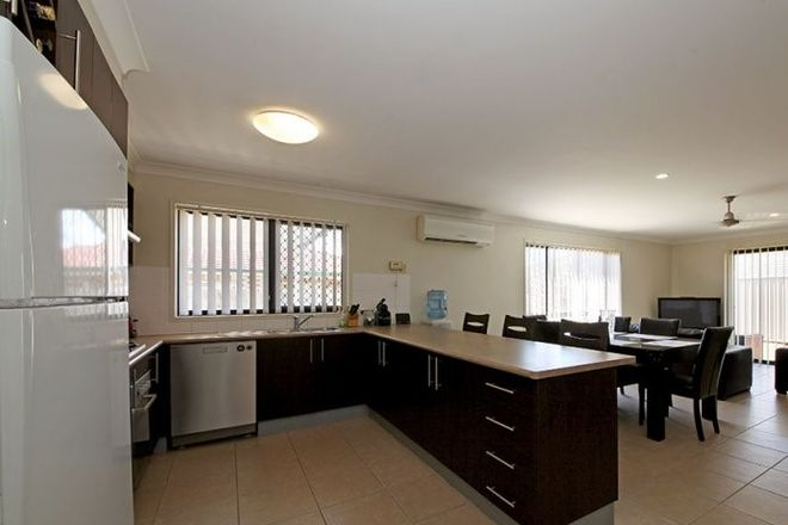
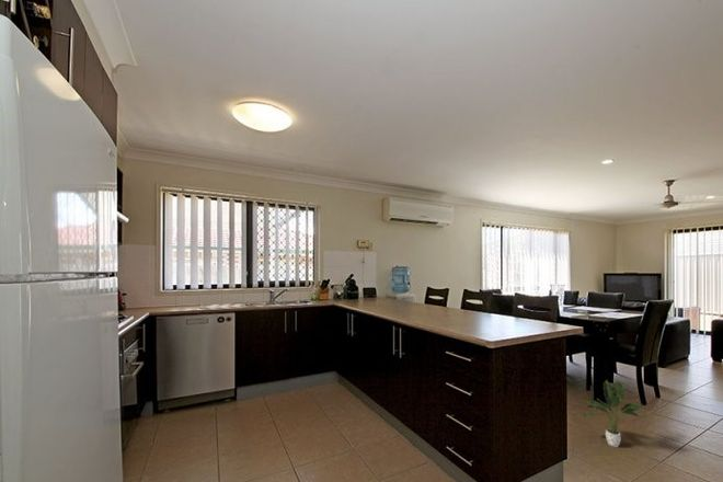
+ potted plant [582,379,644,448]
